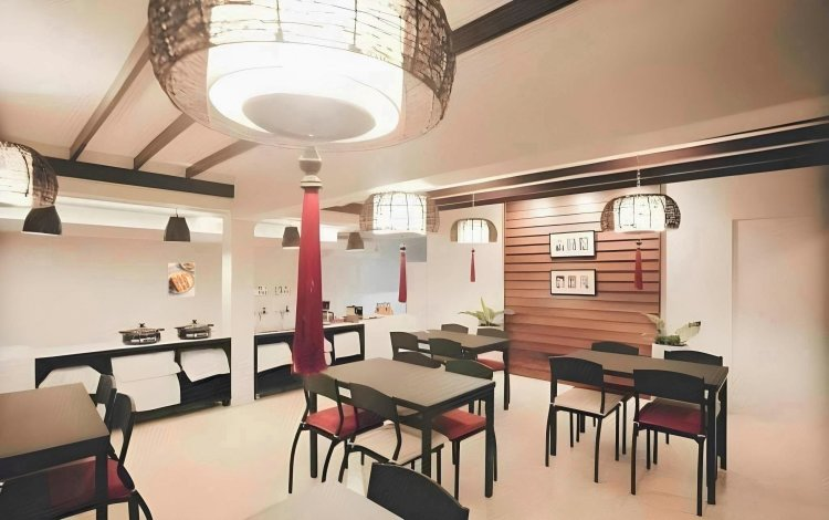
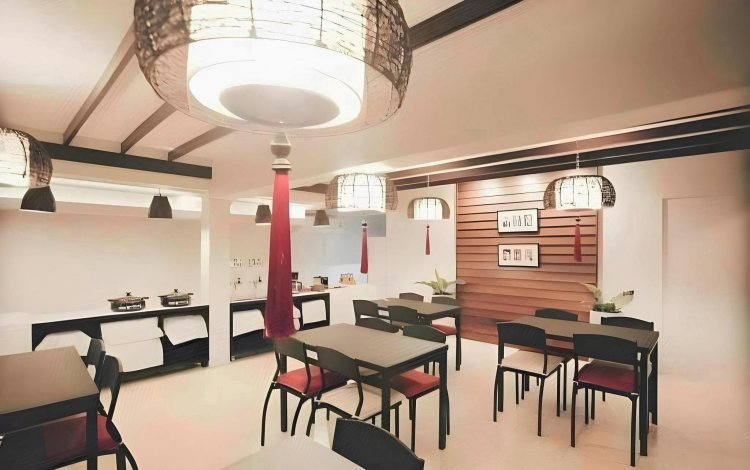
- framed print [167,262,196,299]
